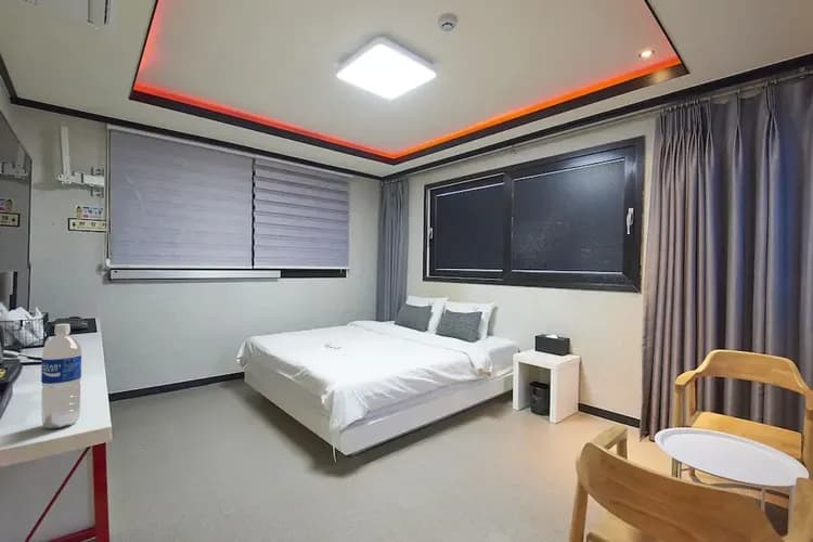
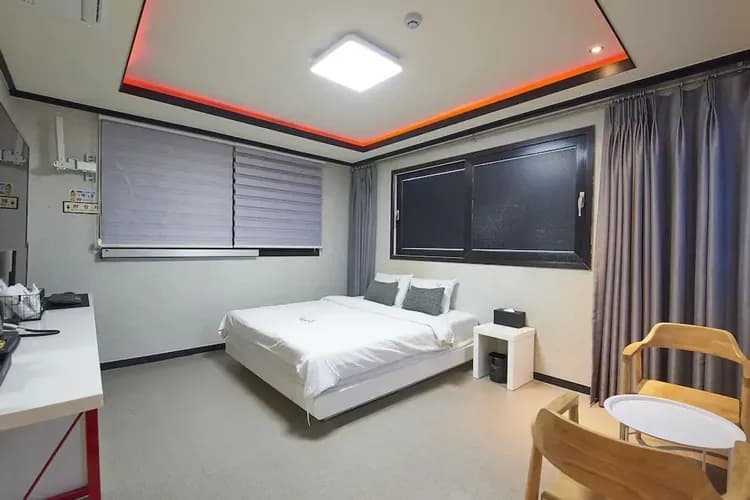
- water bottle [40,323,82,429]
